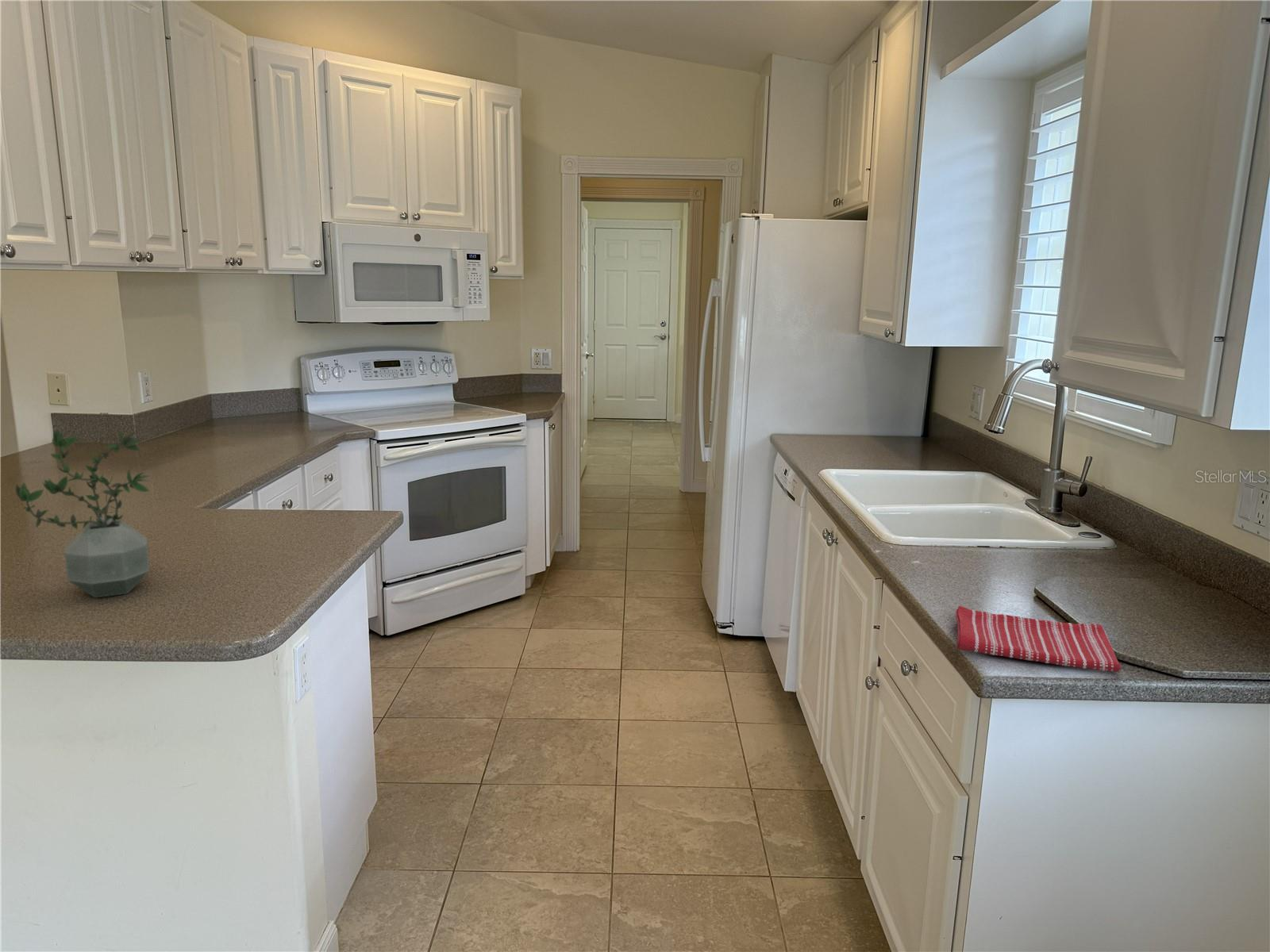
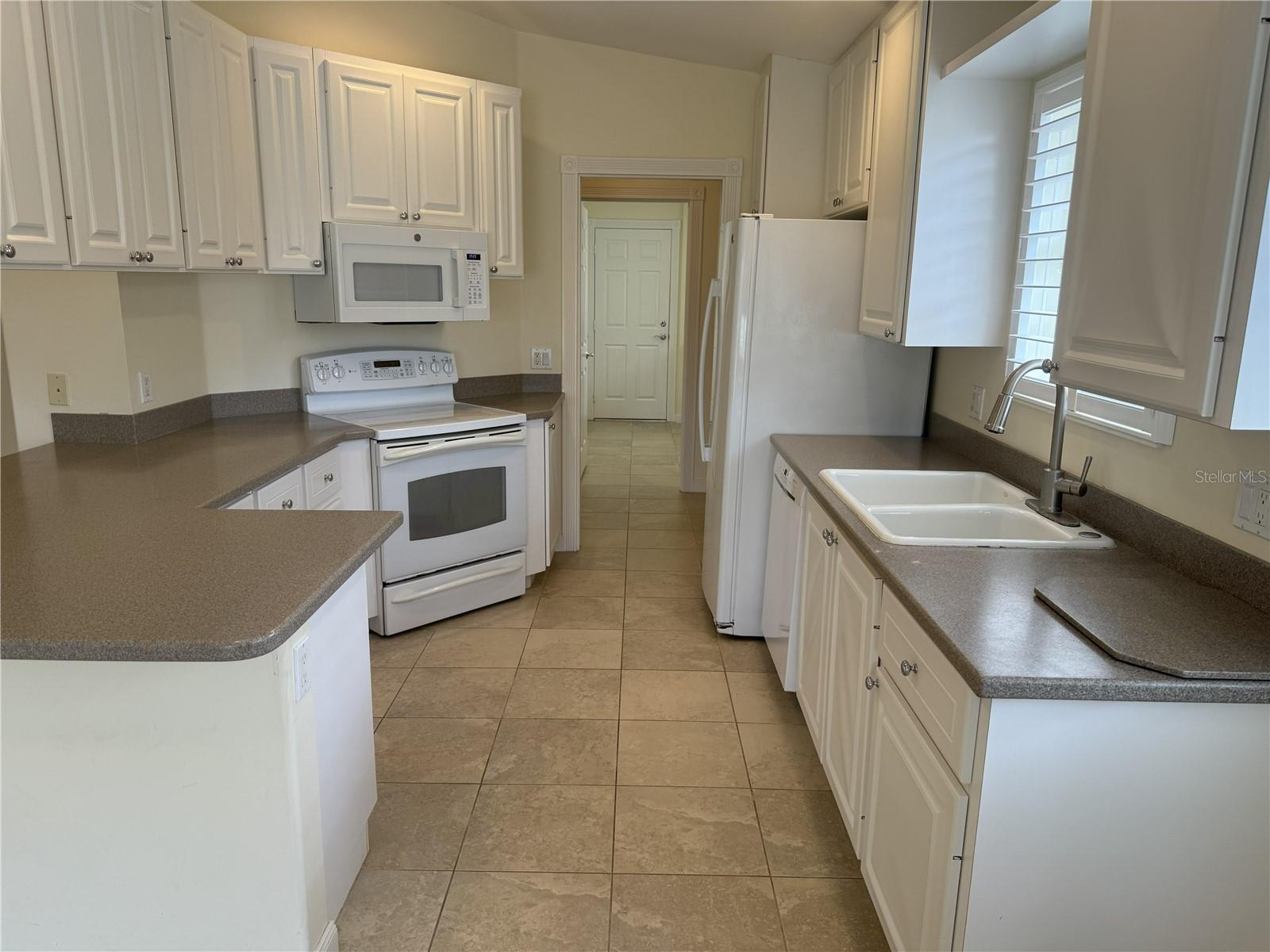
- potted plant [14,428,151,599]
- dish towel [955,605,1122,673]
